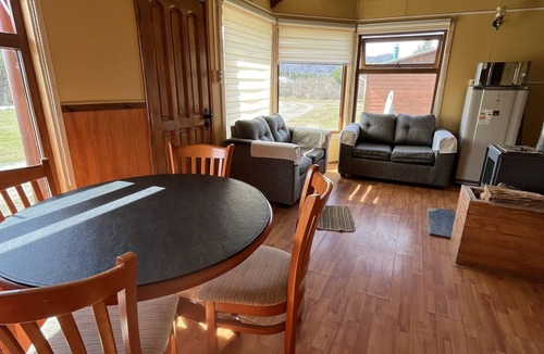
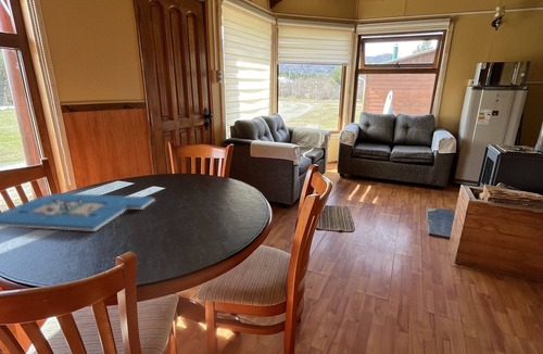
+ board game [0,192,156,232]
